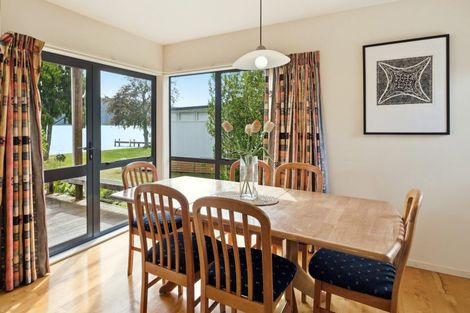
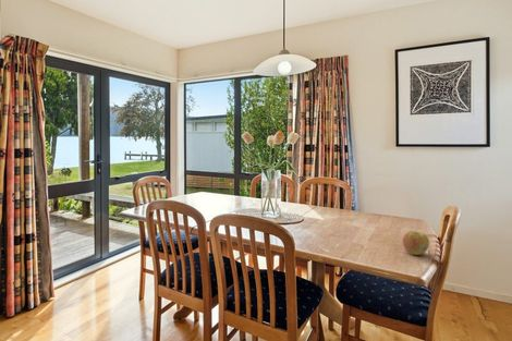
+ apple [402,230,430,256]
